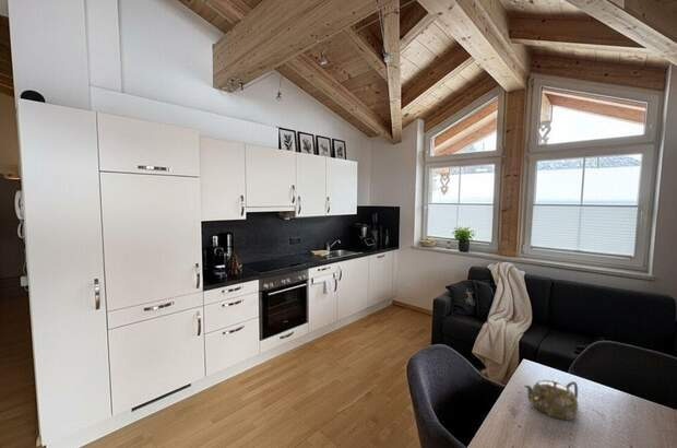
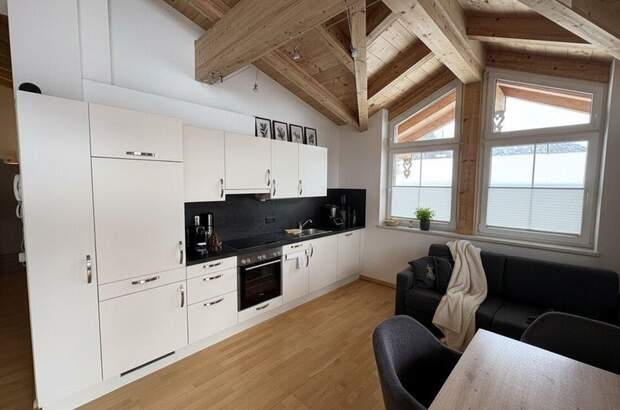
- teapot [524,379,580,421]
